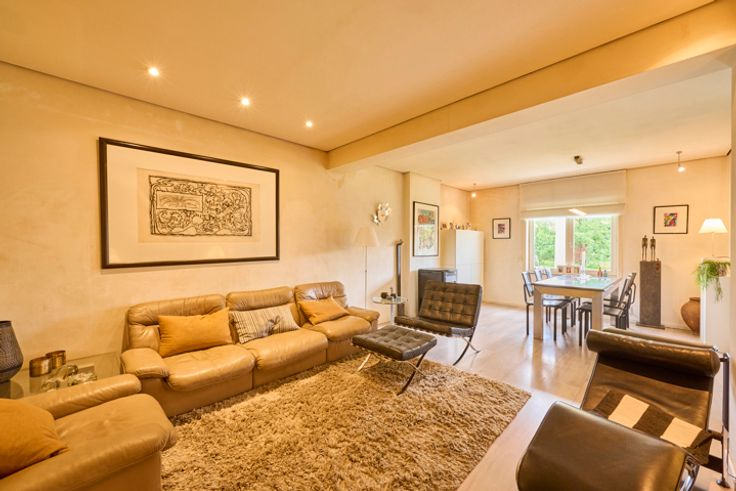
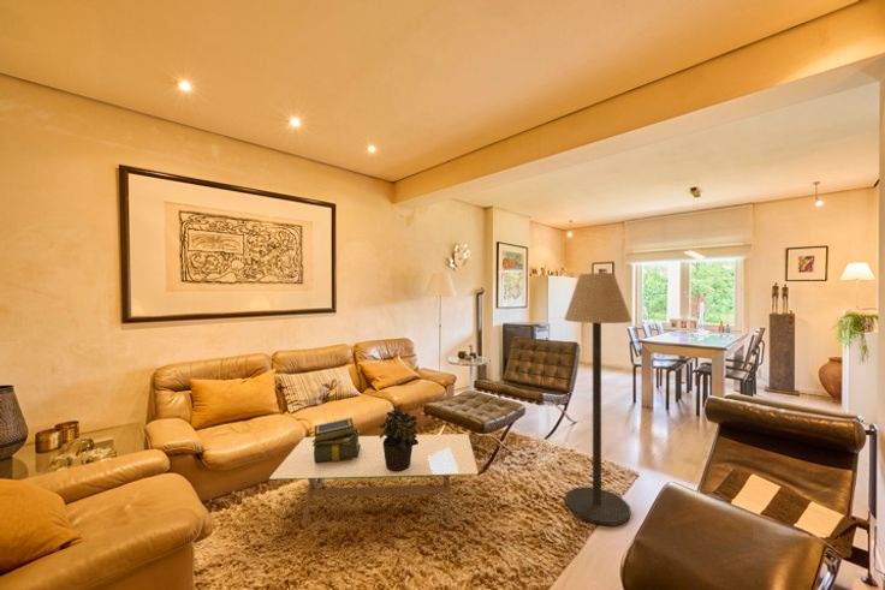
+ coffee table [268,433,480,528]
+ potted plant [378,405,418,472]
+ floor lamp [563,272,634,526]
+ stack of books [311,417,361,463]
